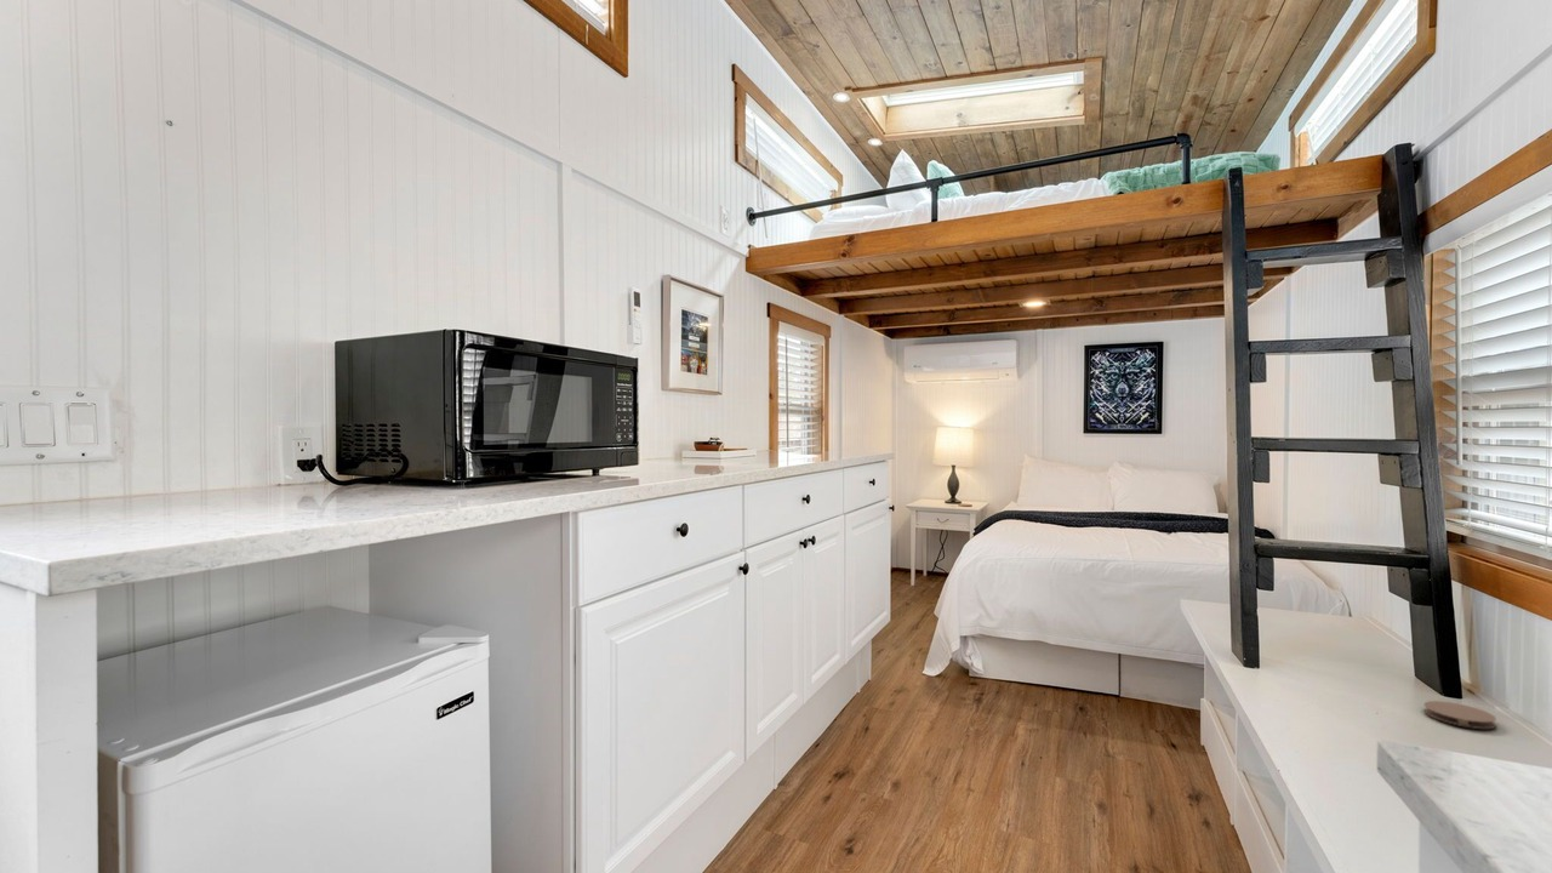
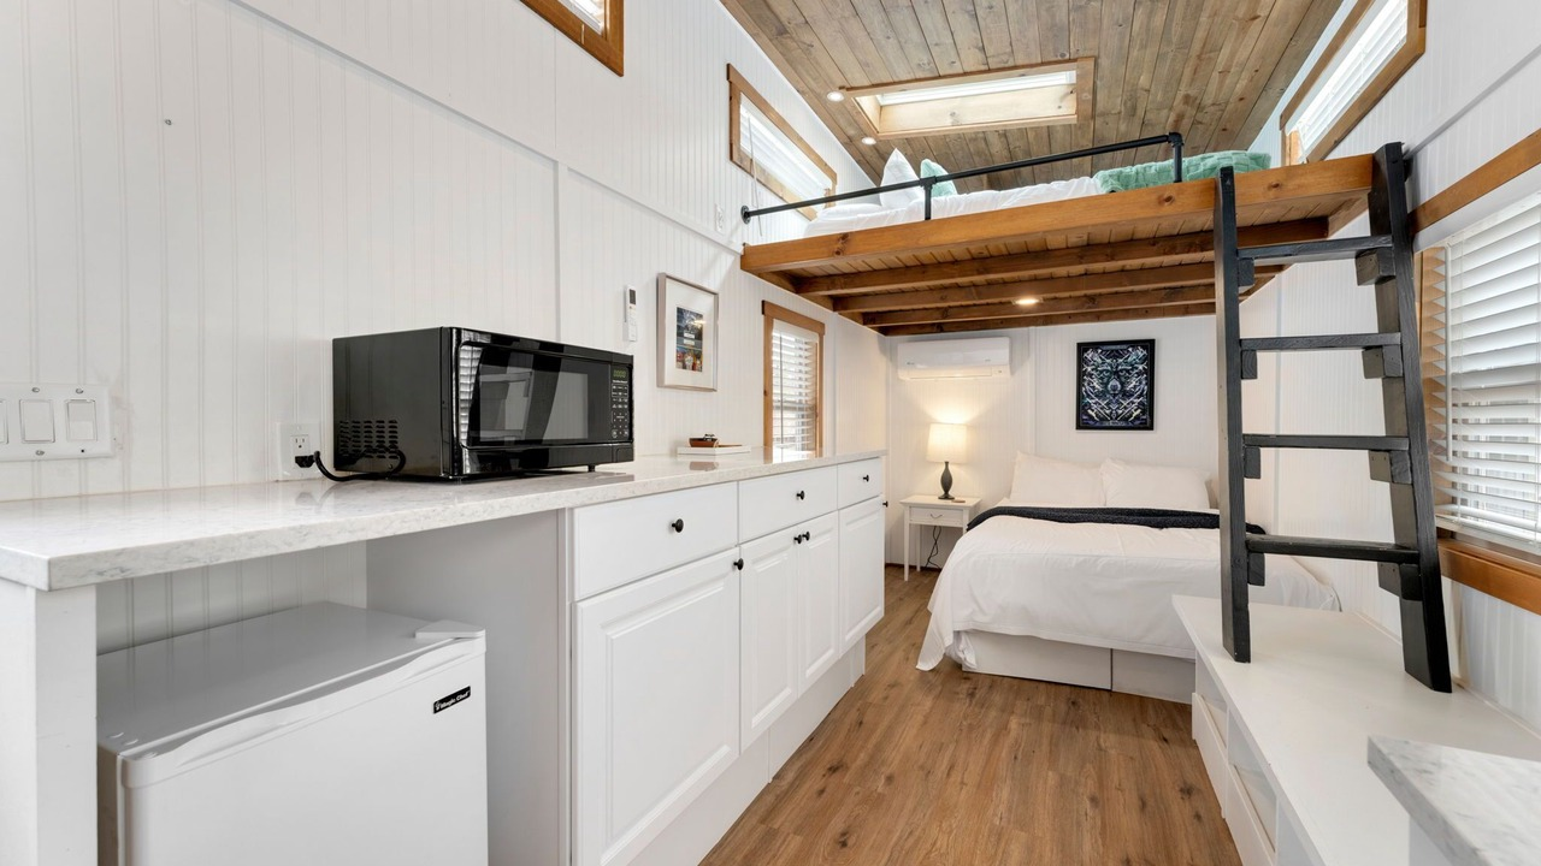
- coaster [1422,700,1497,730]
